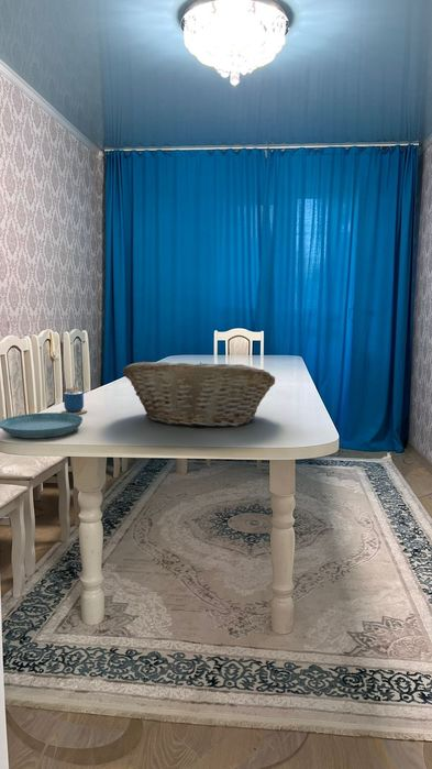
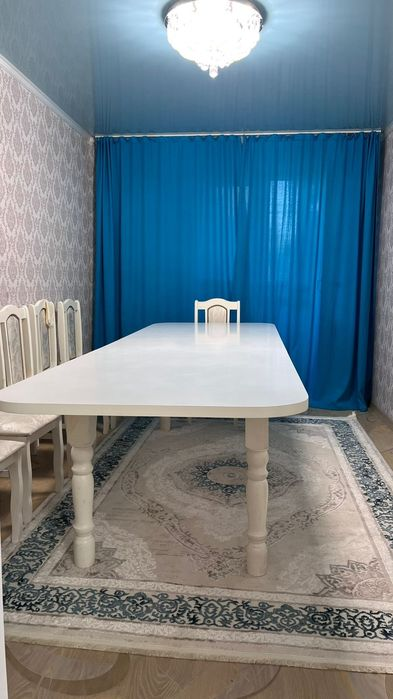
- cup [60,377,88,416]
- fruit basket [122,361,276,428]
- saucer [0,411,84,439]
